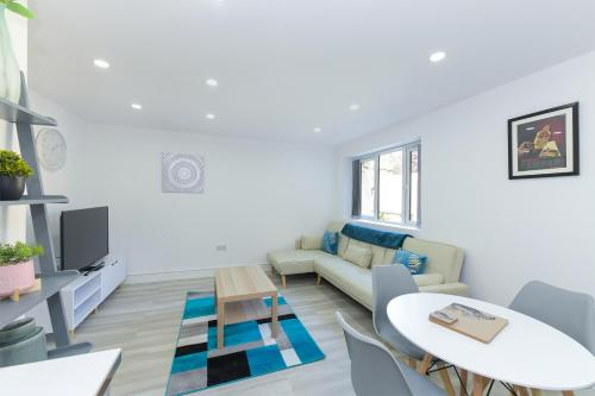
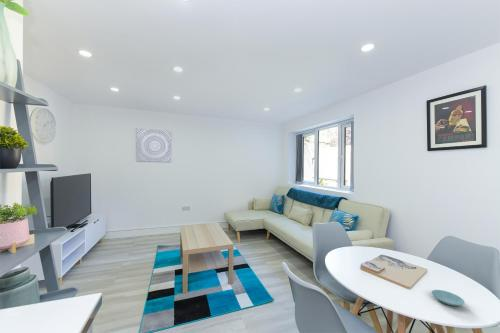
+ saucer [431,289,466,307]
